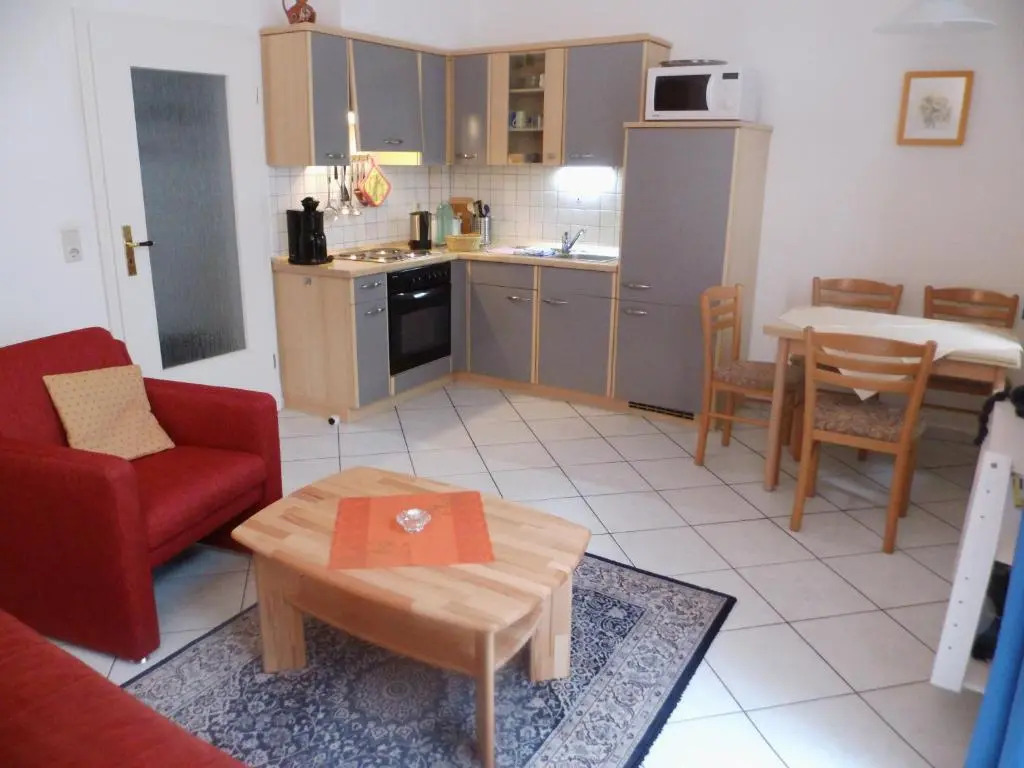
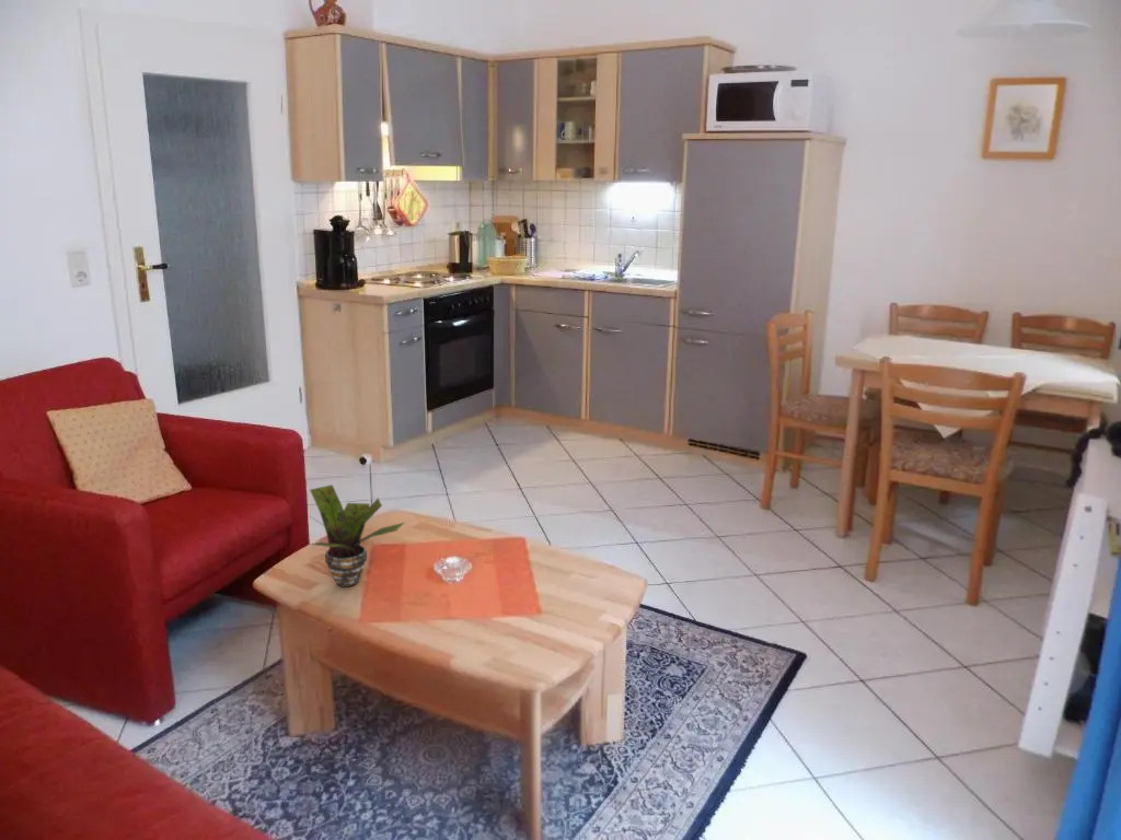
+ potted plant [308,483,405,588]
